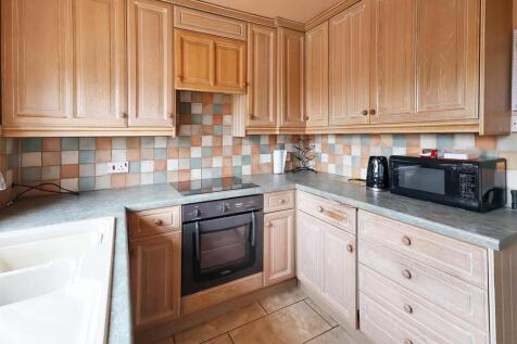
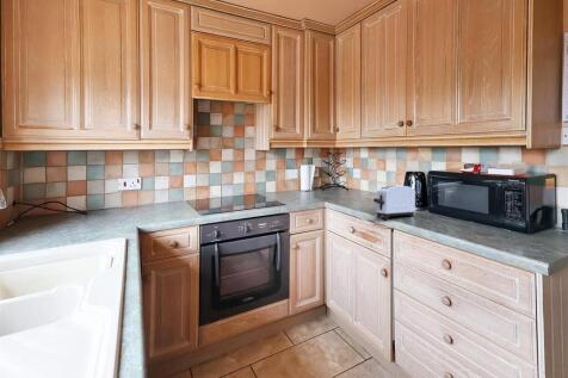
+ toaster [372,185,418,221]
